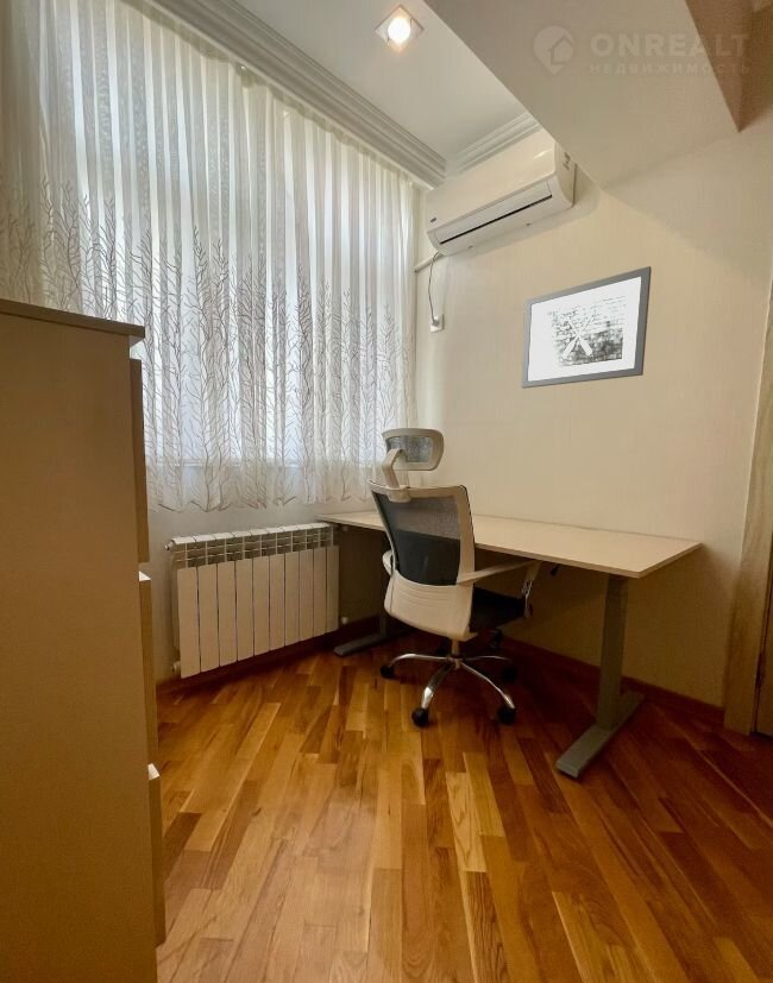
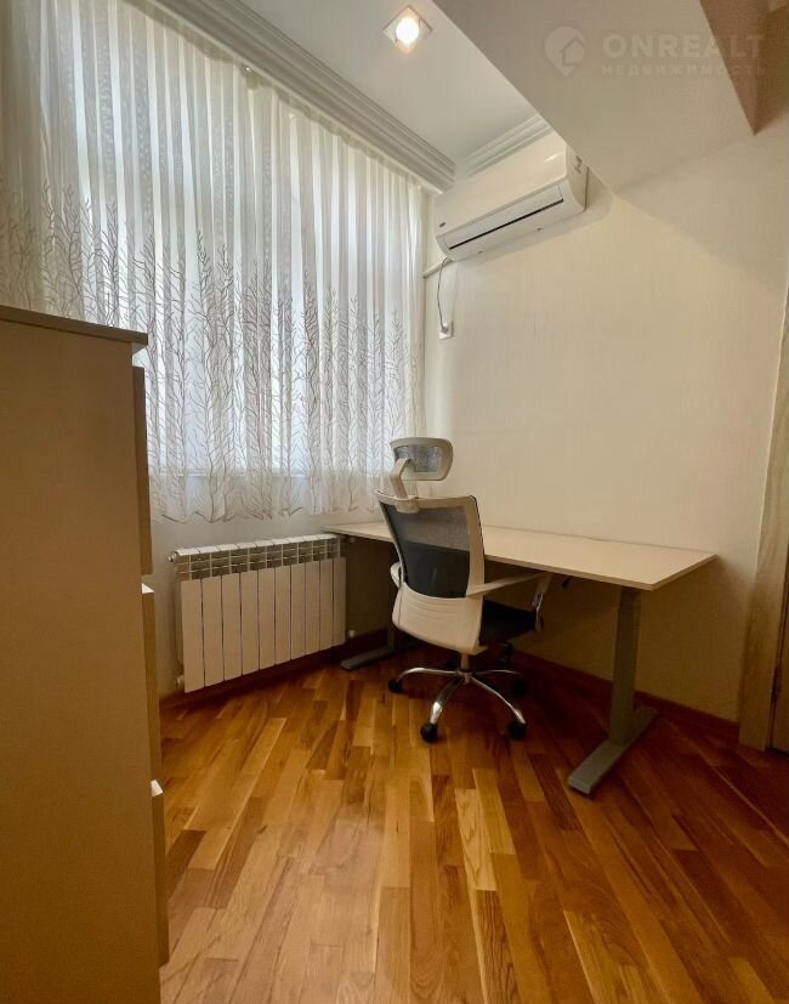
- wall art [520,265,653,390]
